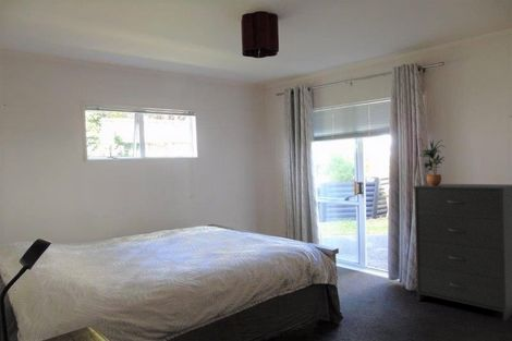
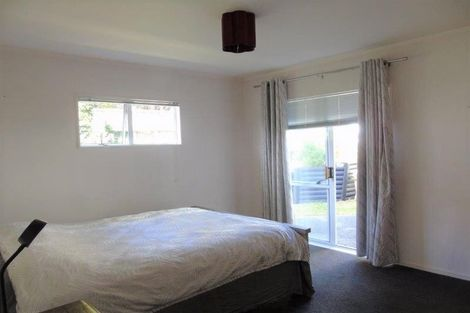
- dresser [413,183,512,322]
- potted plant [418,139,447,186]
